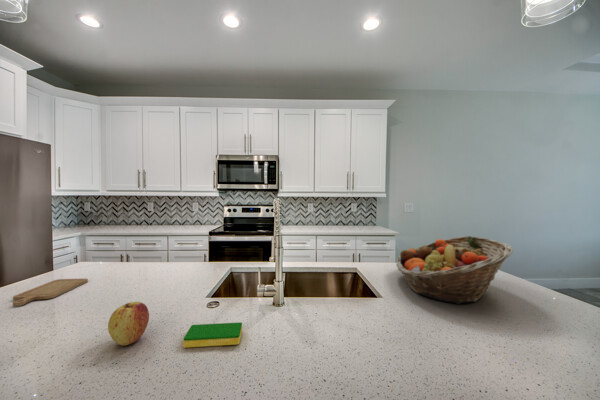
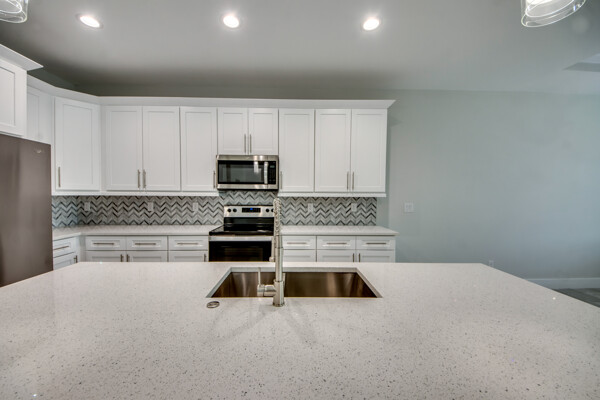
- dish sponge [182,321,243,349]
- apple [107,301,150,347]
- chopping board [12,278,89,307]
- fruit basket [395,235,514,305]
